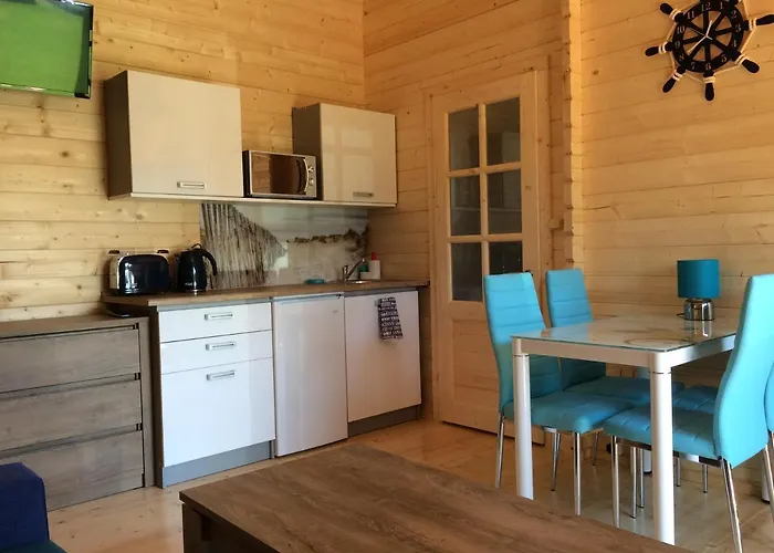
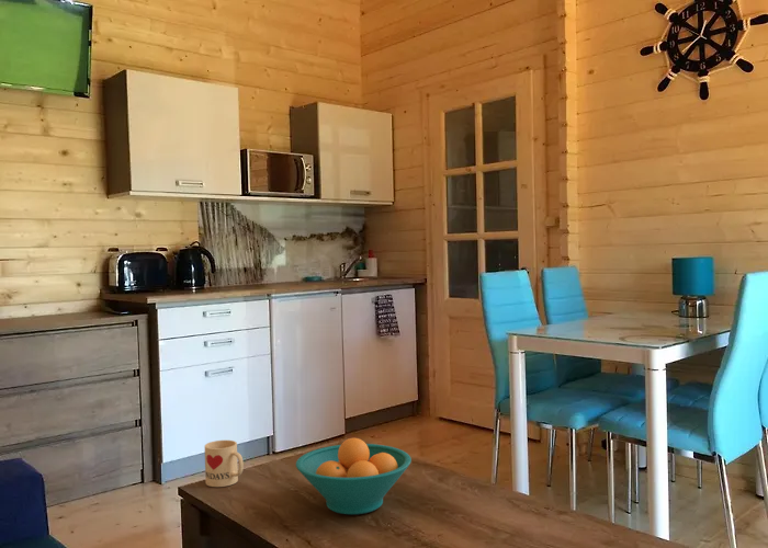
+ mug [204,439,245,488]
+ fruit bowl [295,437,413,515]
